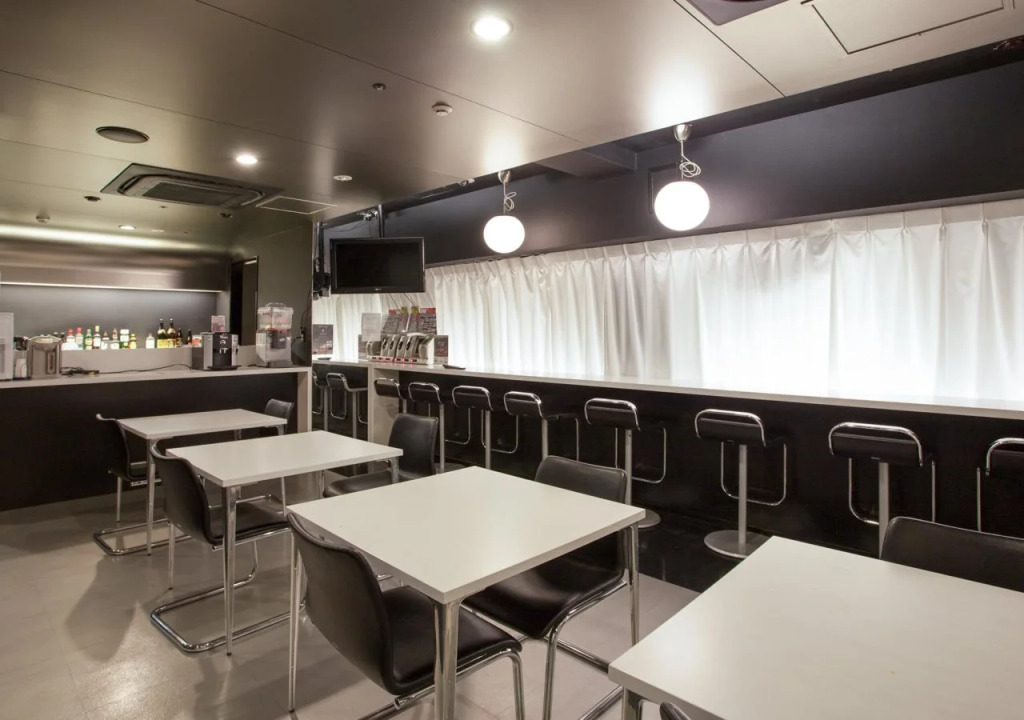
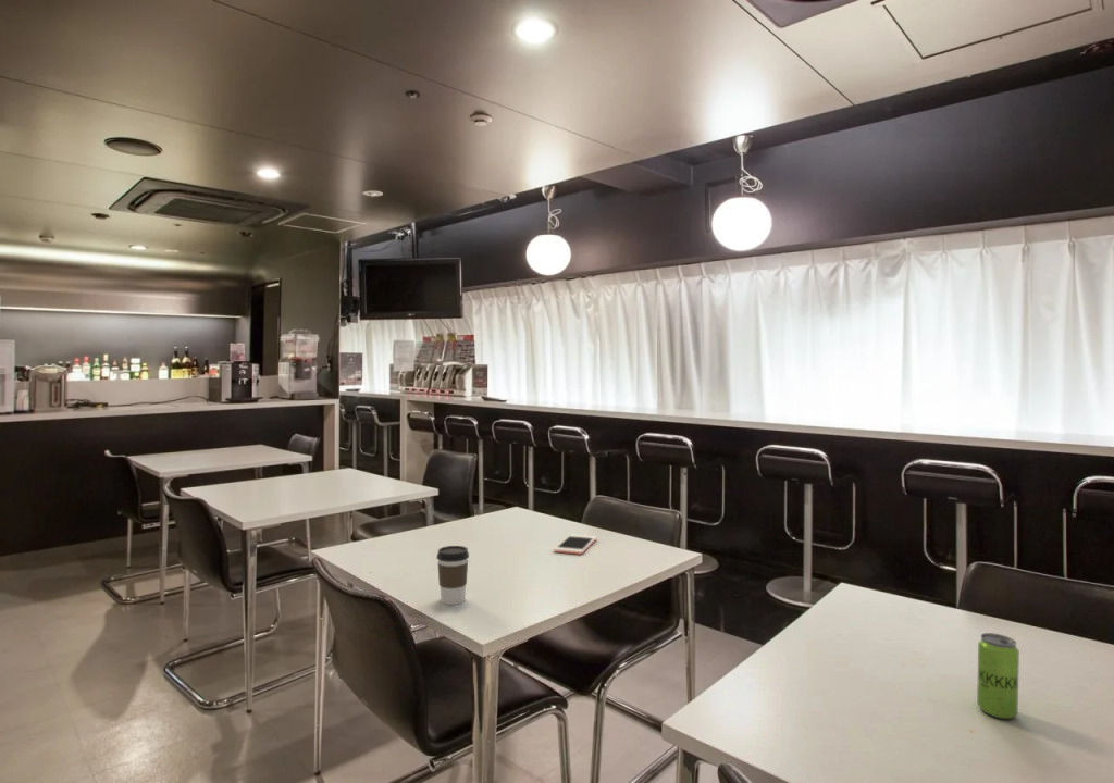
+ coffee cup [436,545,470,606]
+ beverage can [976,632,1020,720]
+ cell phone [553,533,597,556]
